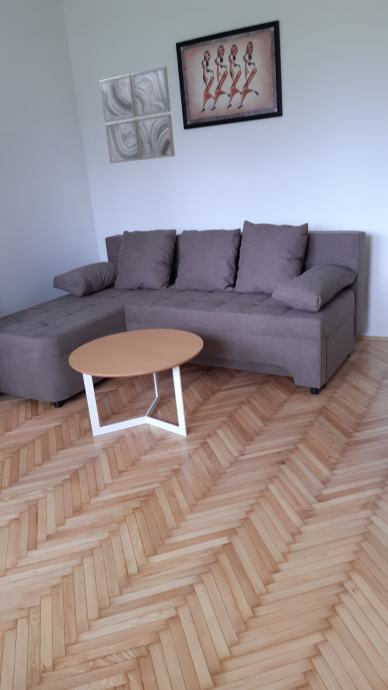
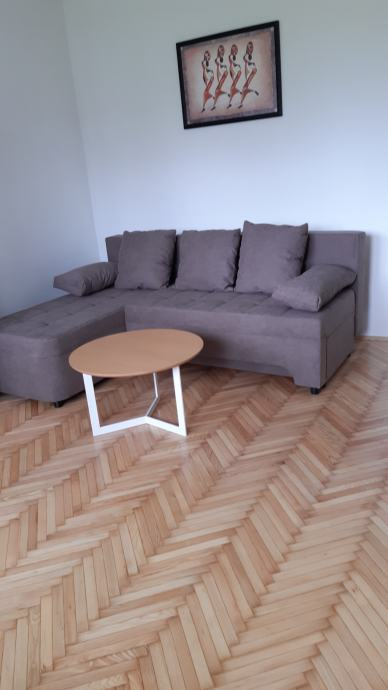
- wall art [98,66,176,164]
